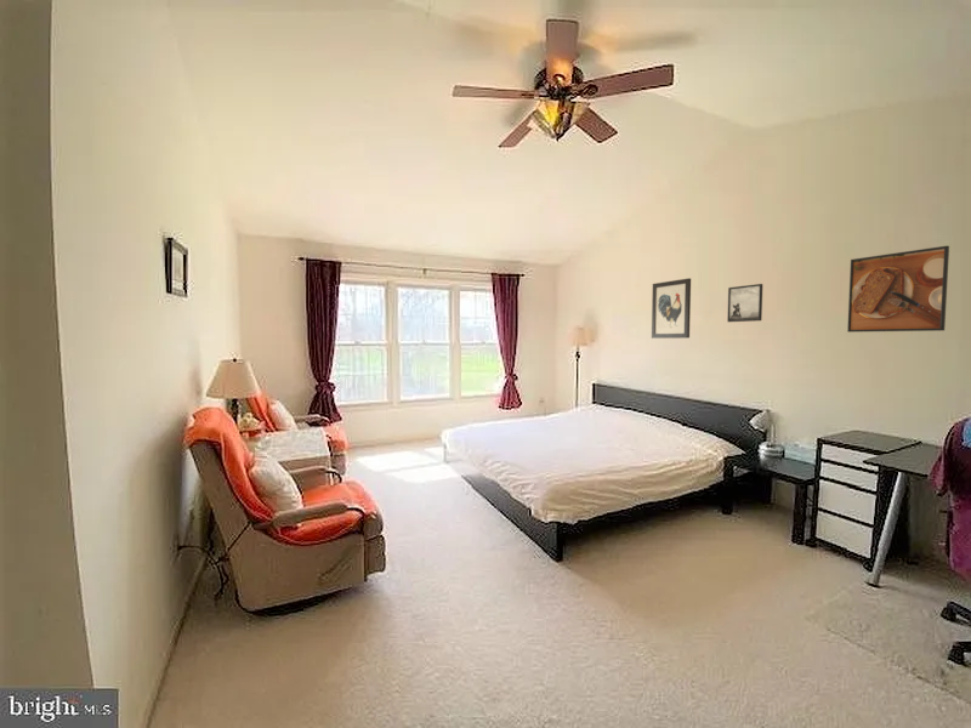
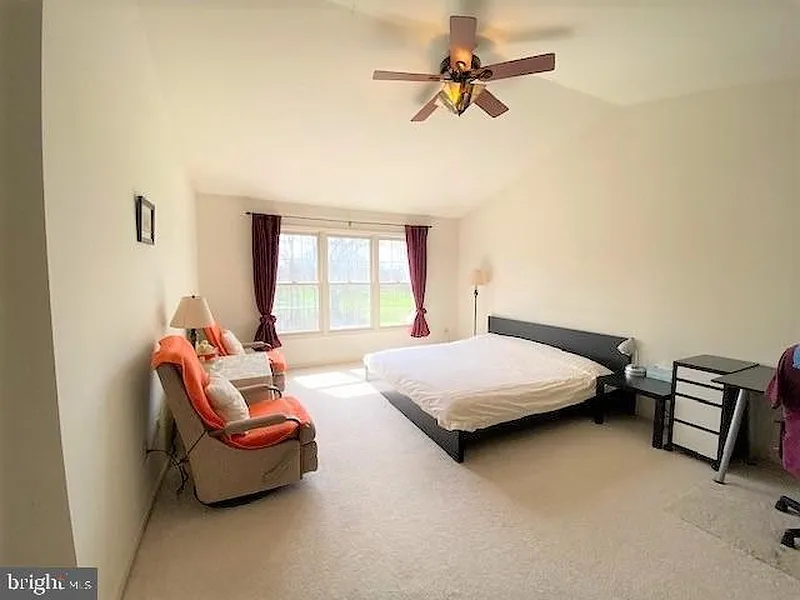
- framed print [846,245,950,334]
- wall art [651,278,692,340]
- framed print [726,283,763,323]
